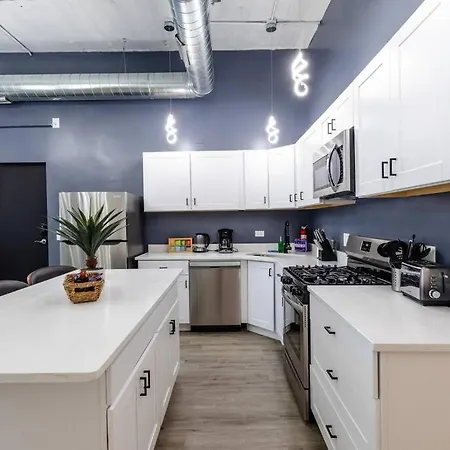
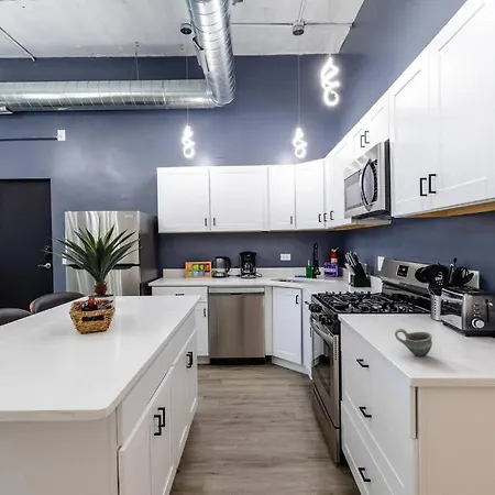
+ cup [394,328,433,358]
